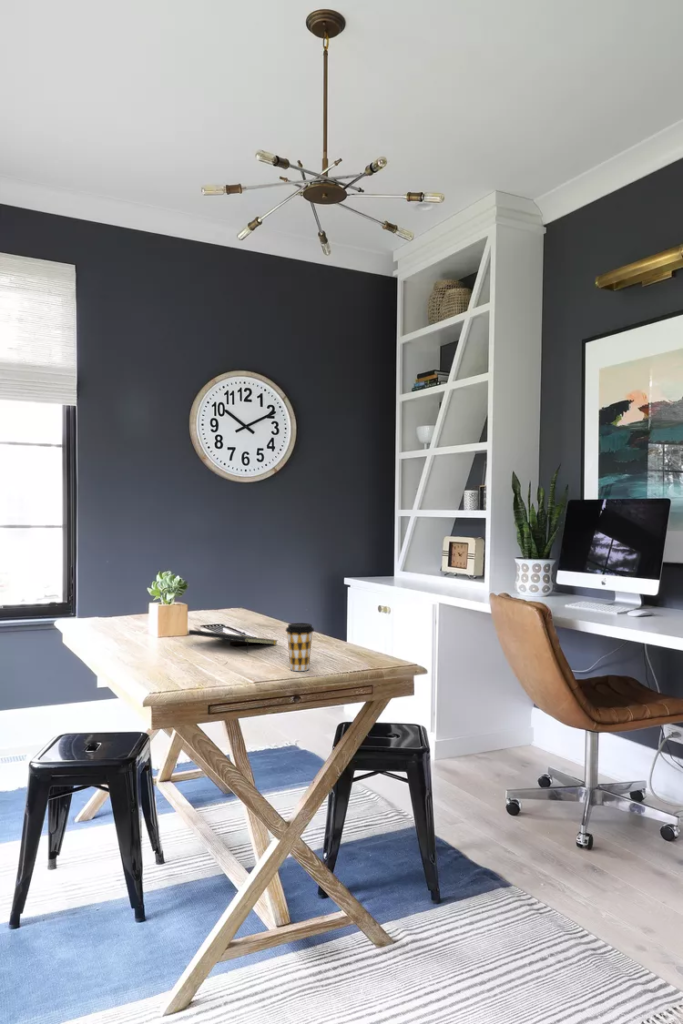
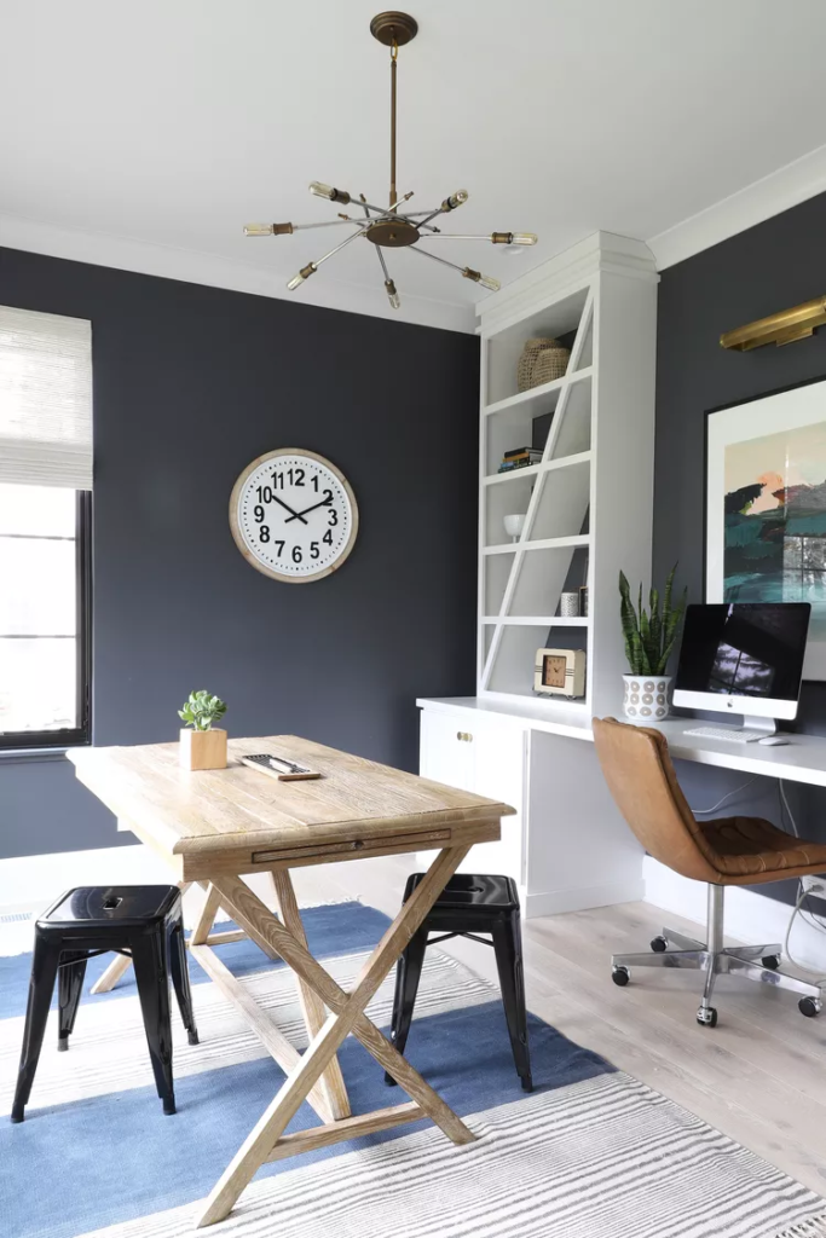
- notepad [188,629,279,654]
- coffee cup [285,622,315,672]
